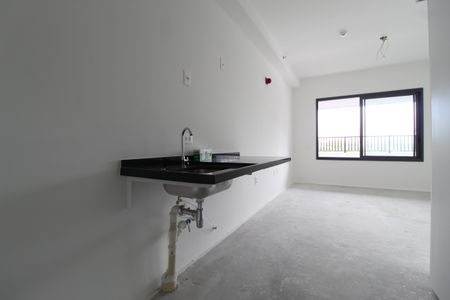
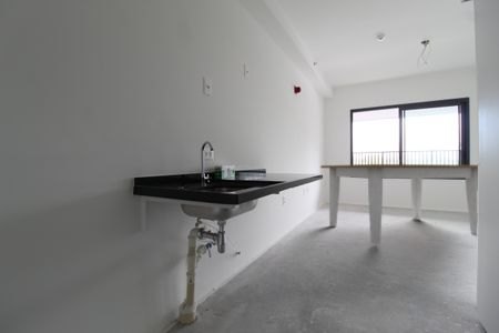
+ table [319,163,479,245]
